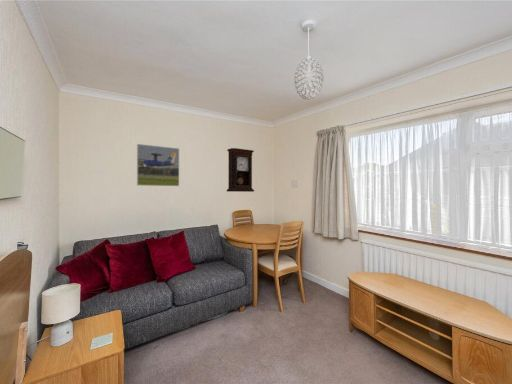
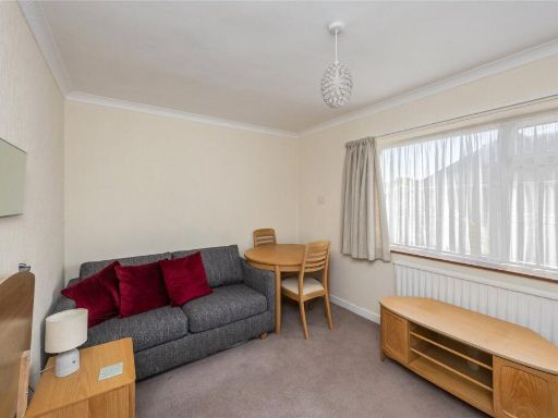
- pendulum clock [226,147,255,193]
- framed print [136,143,180,187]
